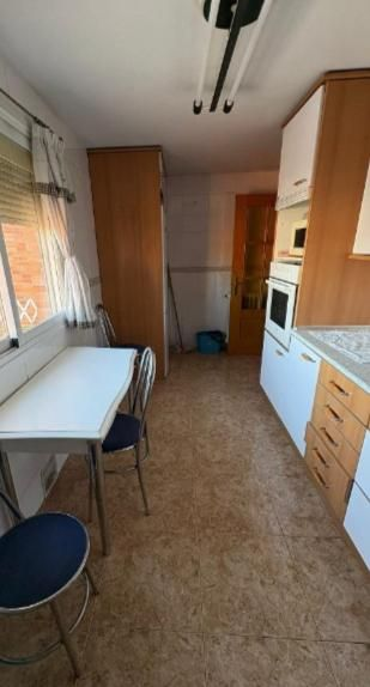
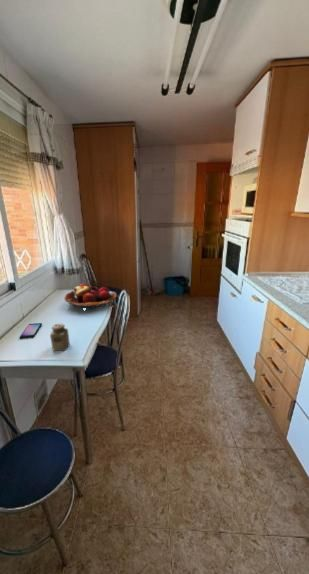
+ fruit basket [63,283,117,310]
+ smartphone [19,322,43,339]
+ salt shaker [49,323,71,352]
